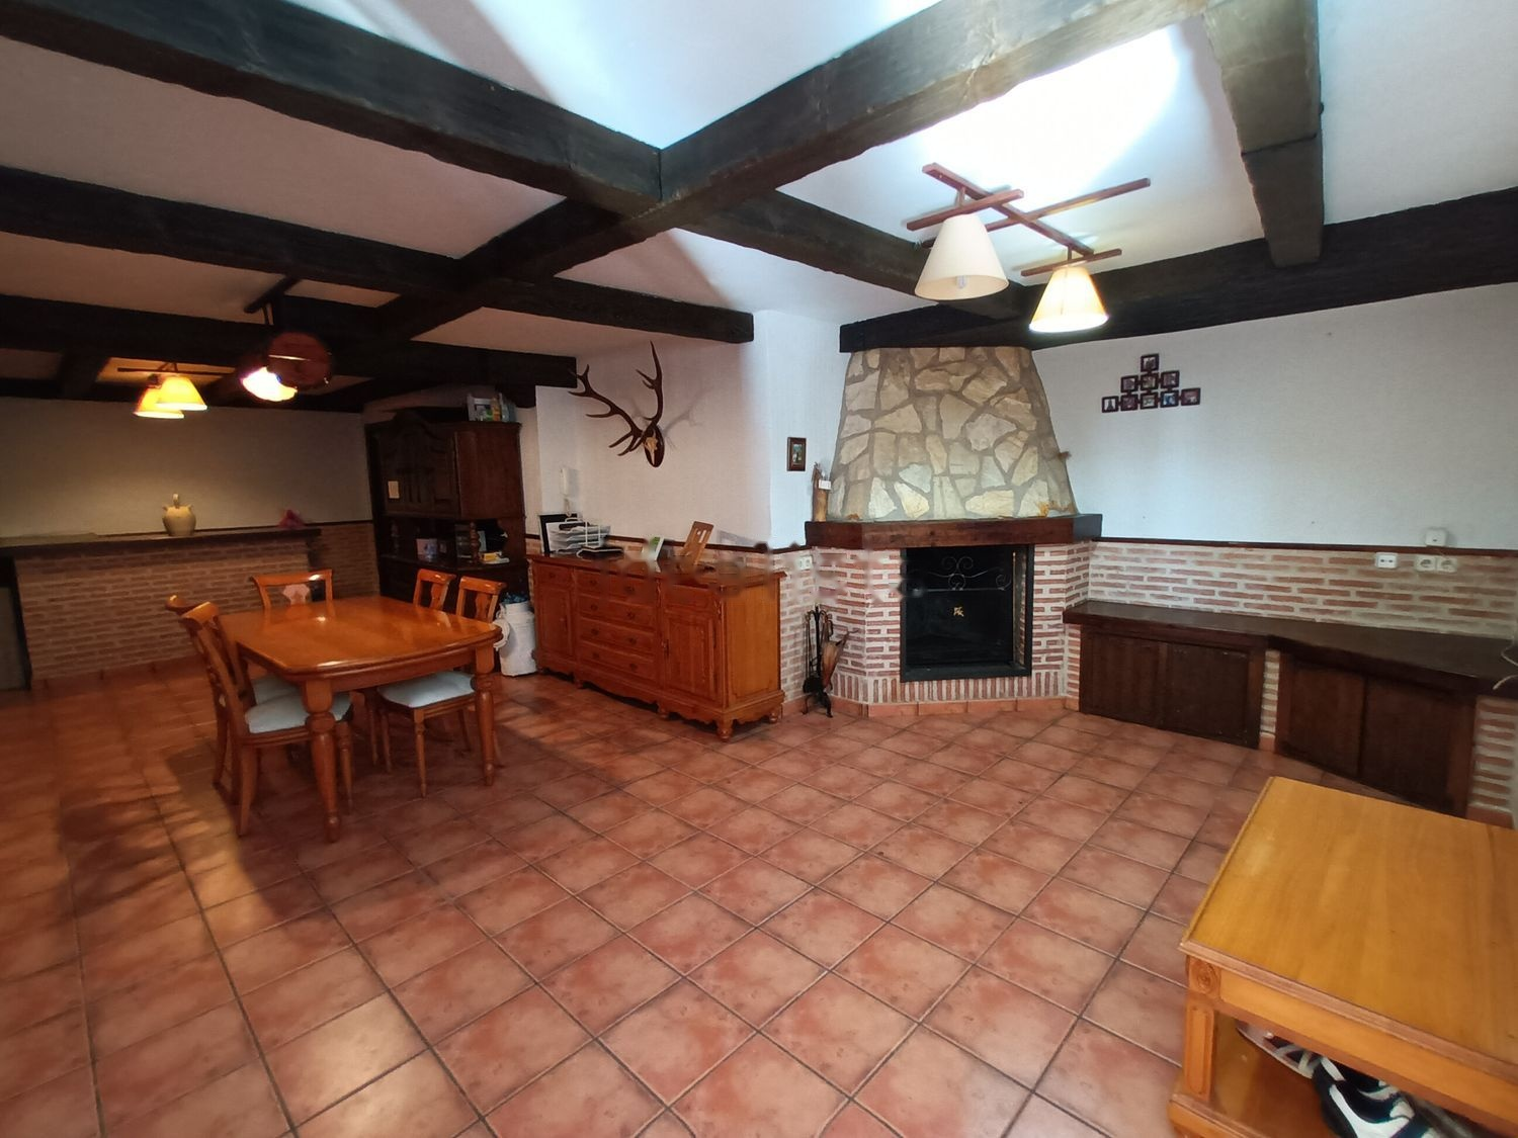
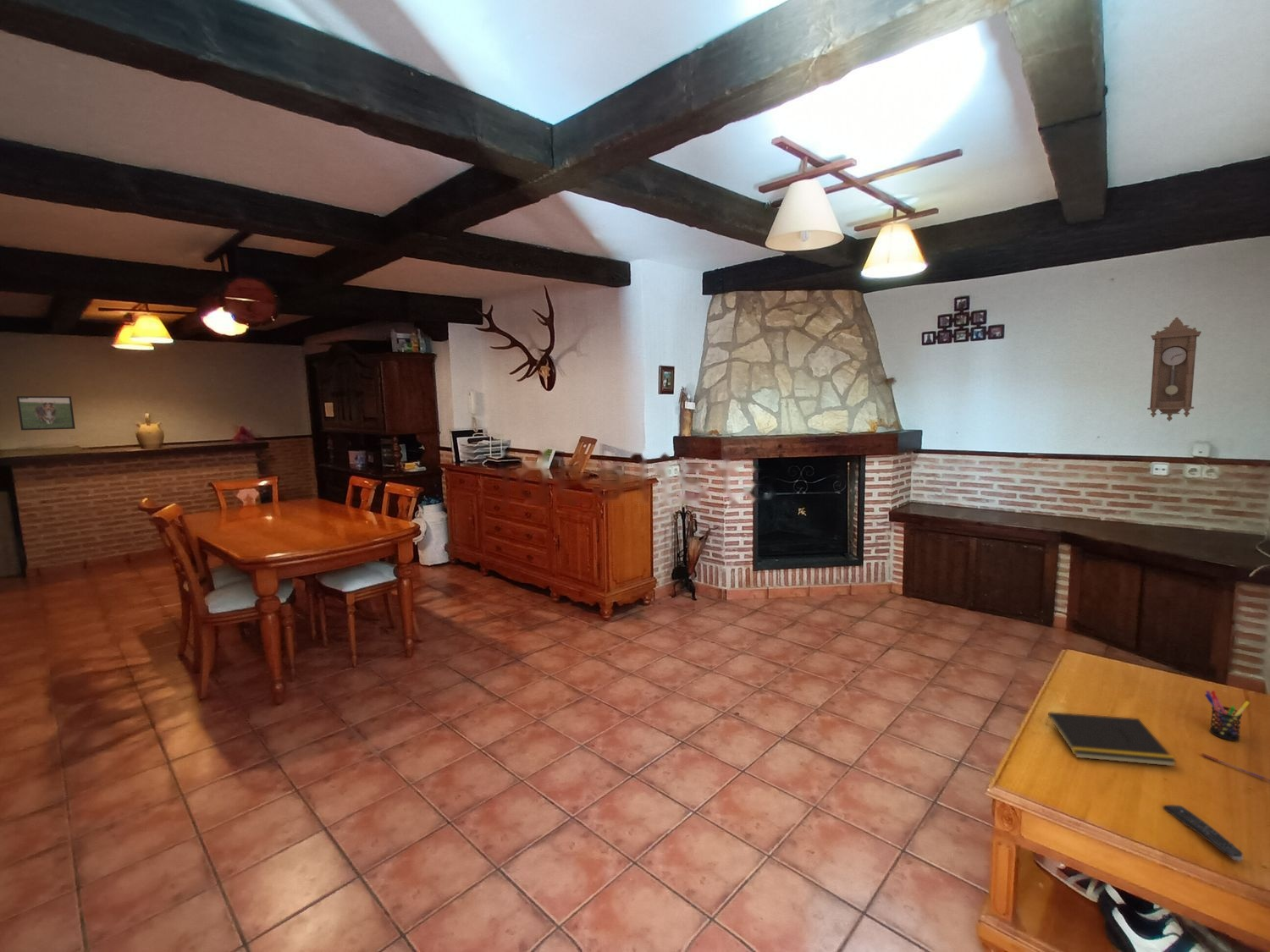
+ notepad [1046,711,1178,767]
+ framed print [16,395,76,431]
+ pendulum clock [1146,316,1202,422]
+ pen holder [1204,690,1251,741]
+ pen [1201,752,1270,782]
+ remote control [1162,805,1244,862]
